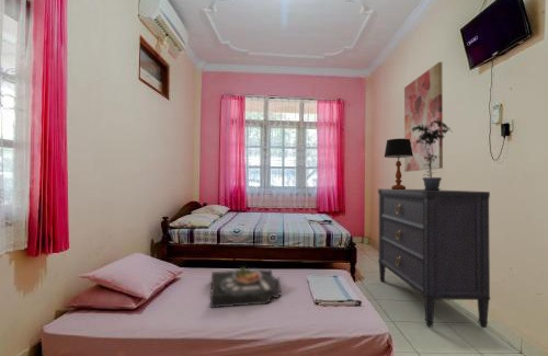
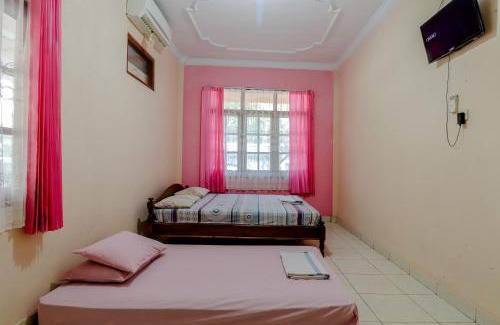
- potted plant [412,117,453,191]
- table lamp [384,138,413,190]
- dresser [377,188,491,329]
- serving tray [209,265,282,309]
- wall art [403,61,444,173]
